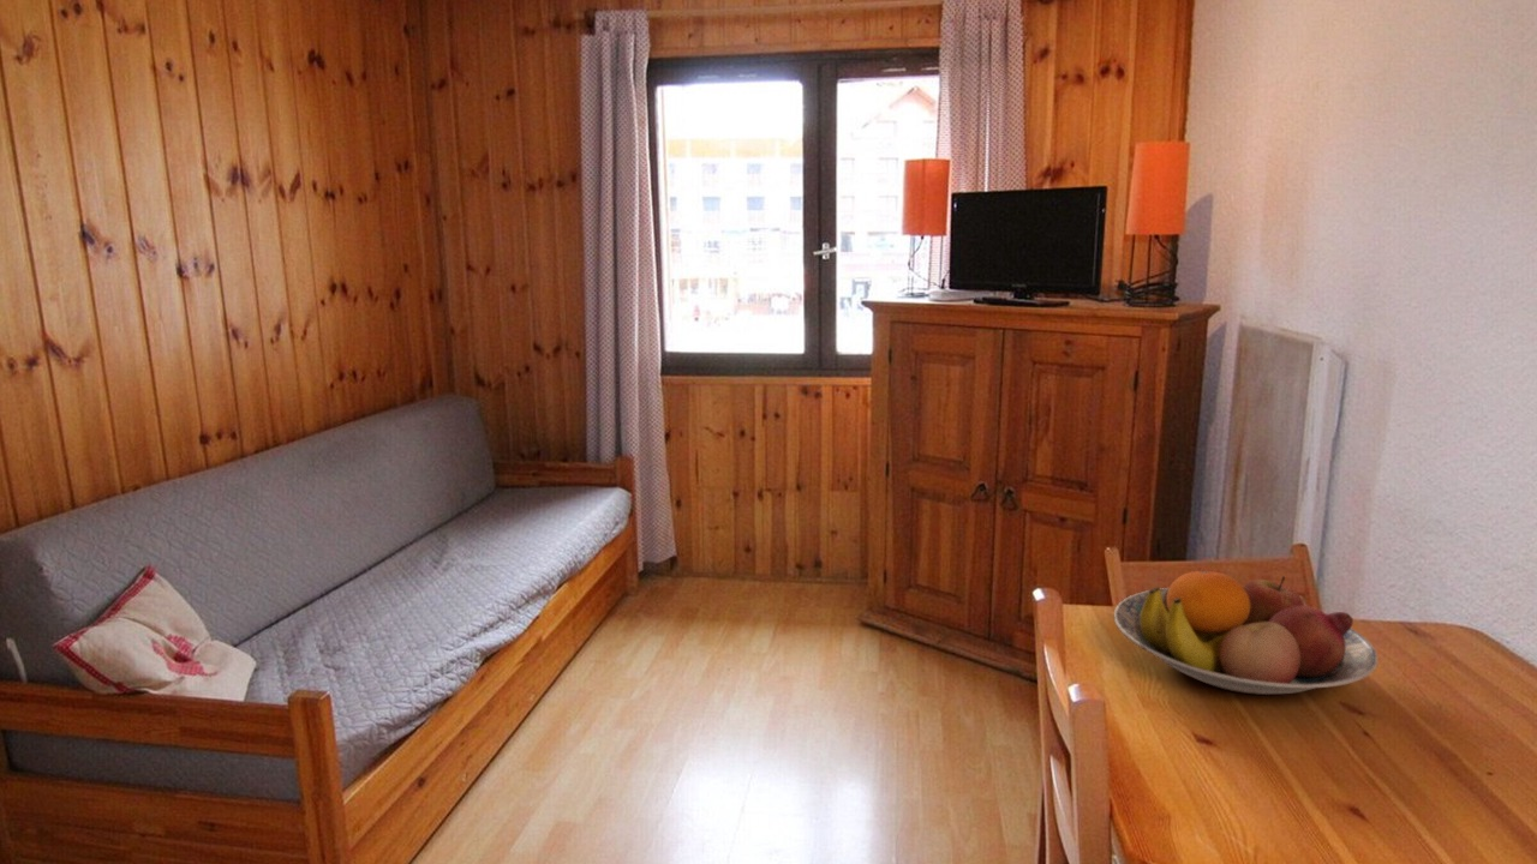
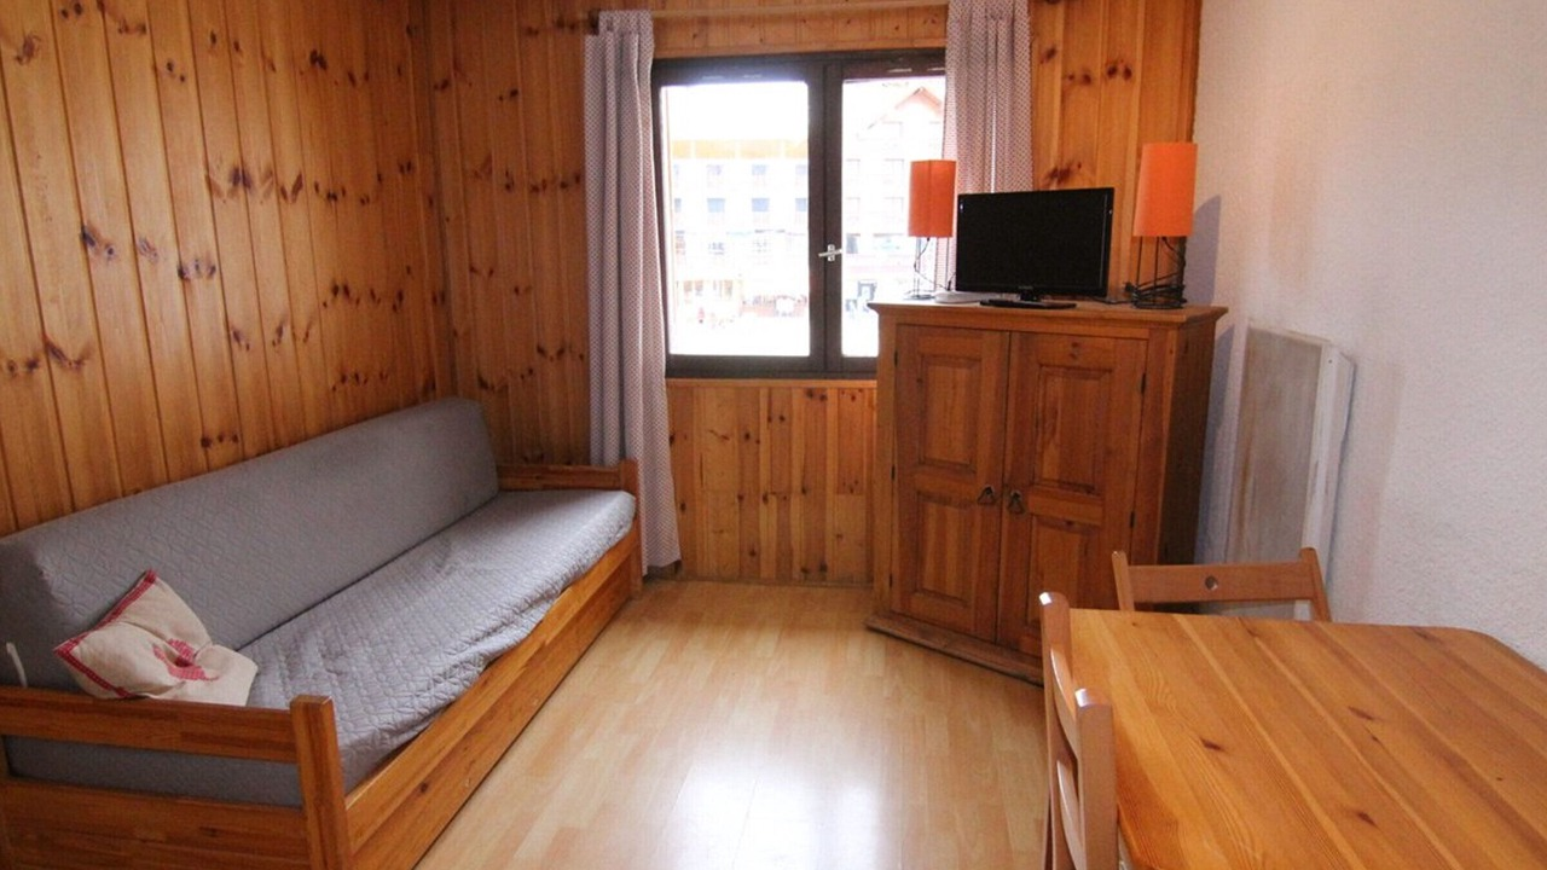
- fruit bowl [1113,570,1378,696]
